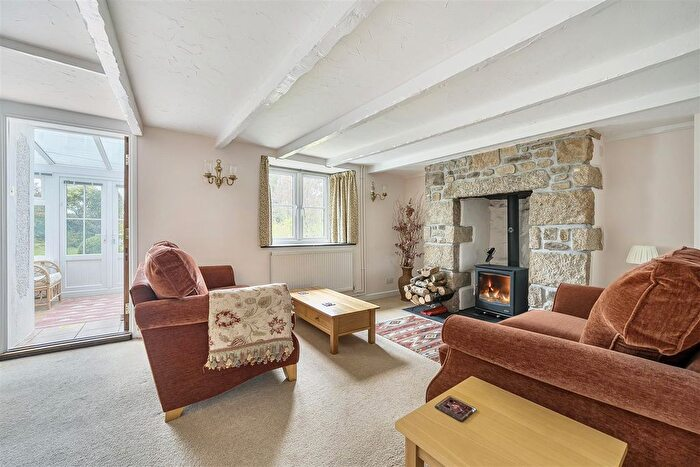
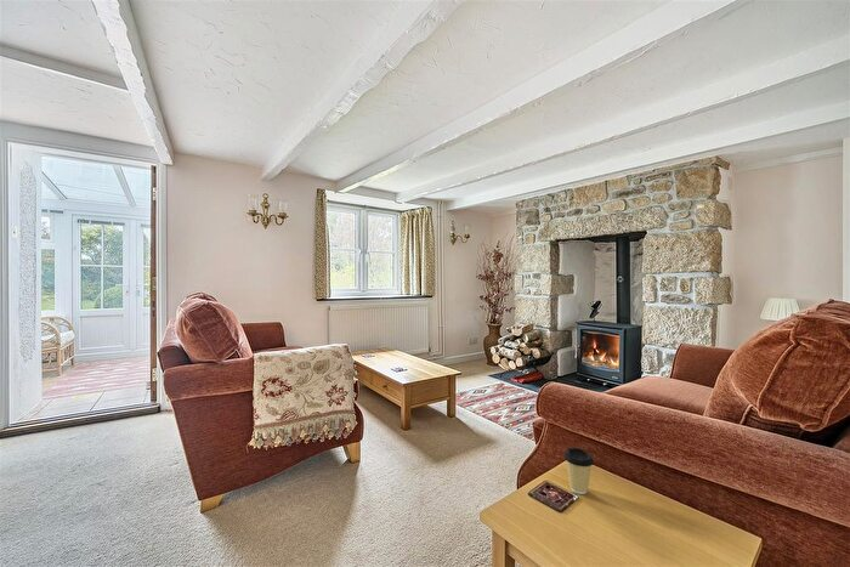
+ coffee cup [562,447,595,495]
